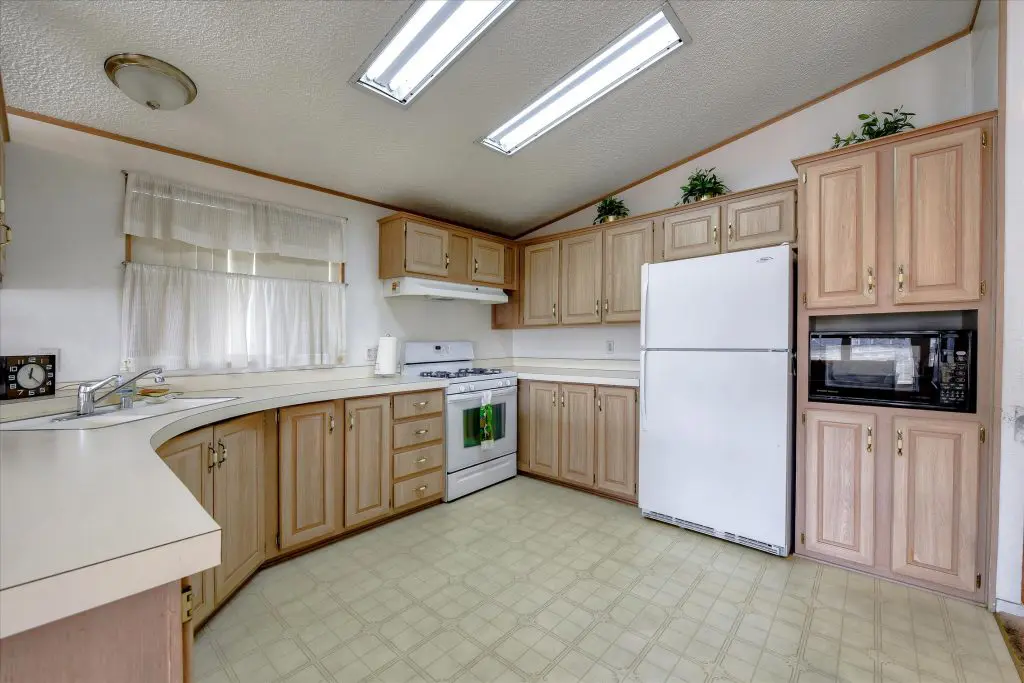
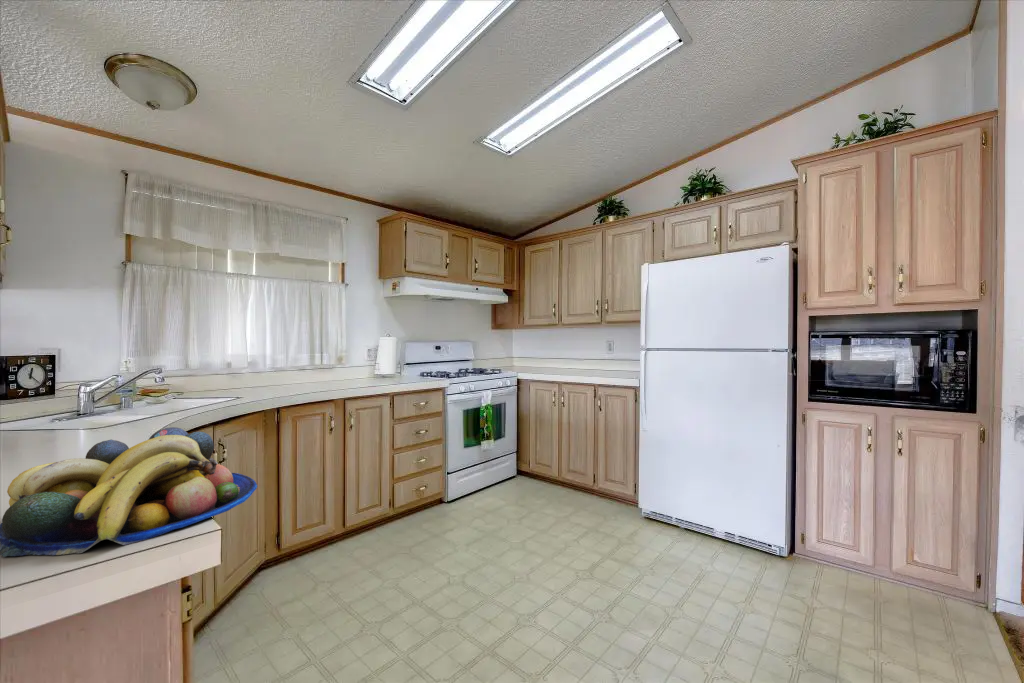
+ fruit bowl [0,426,258,558]
